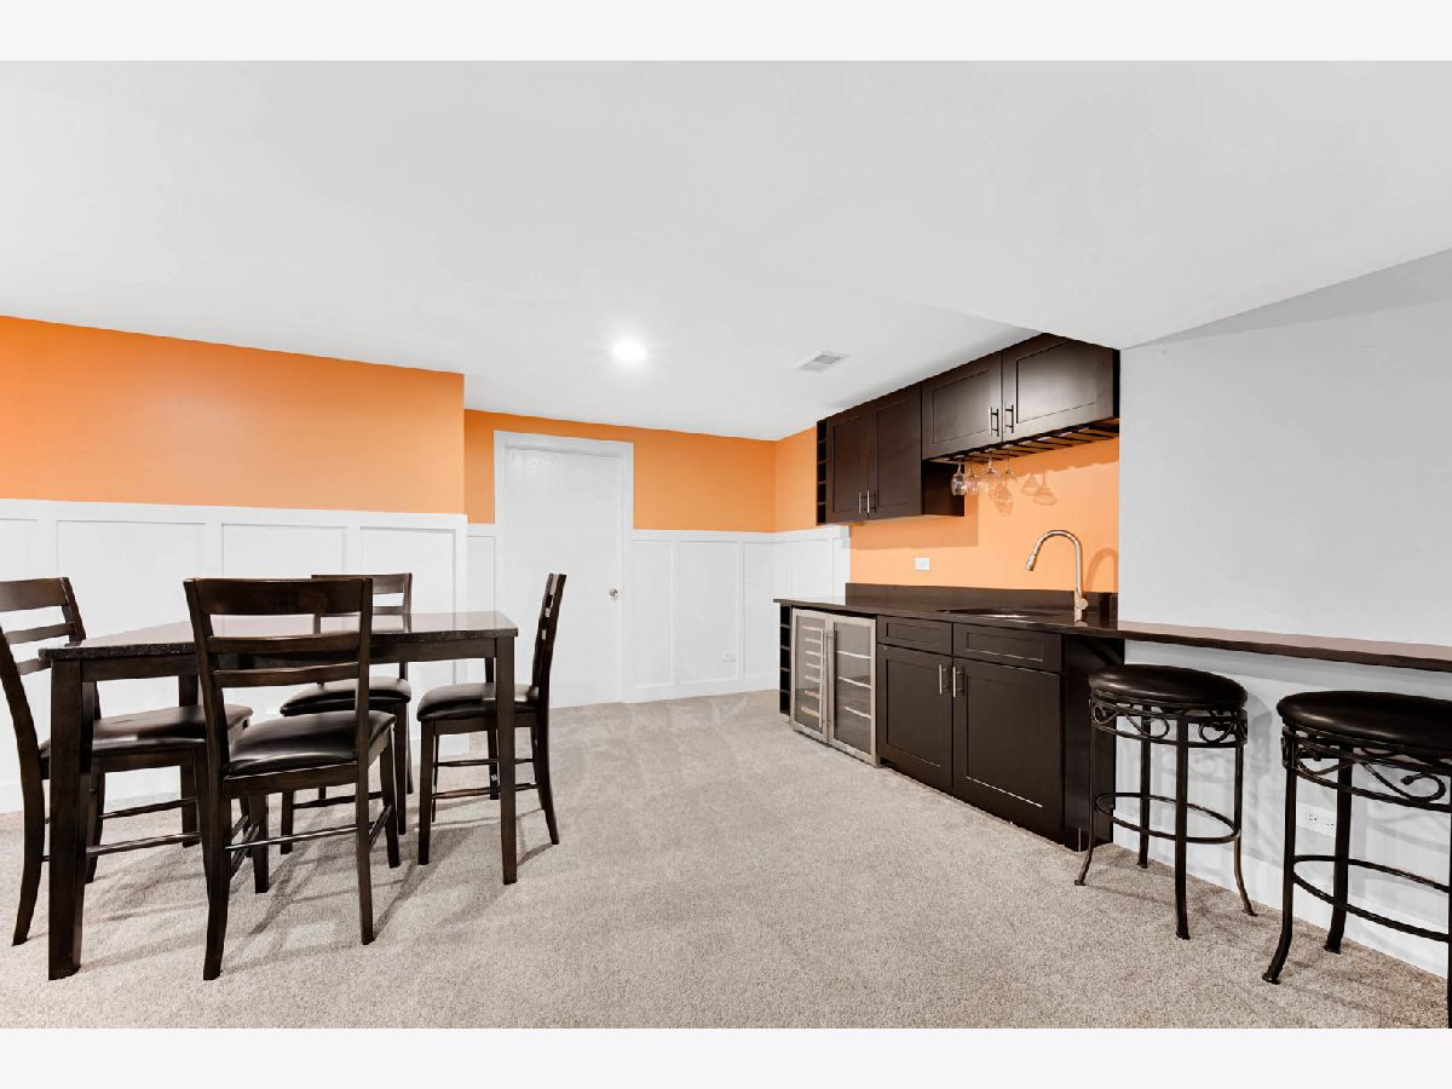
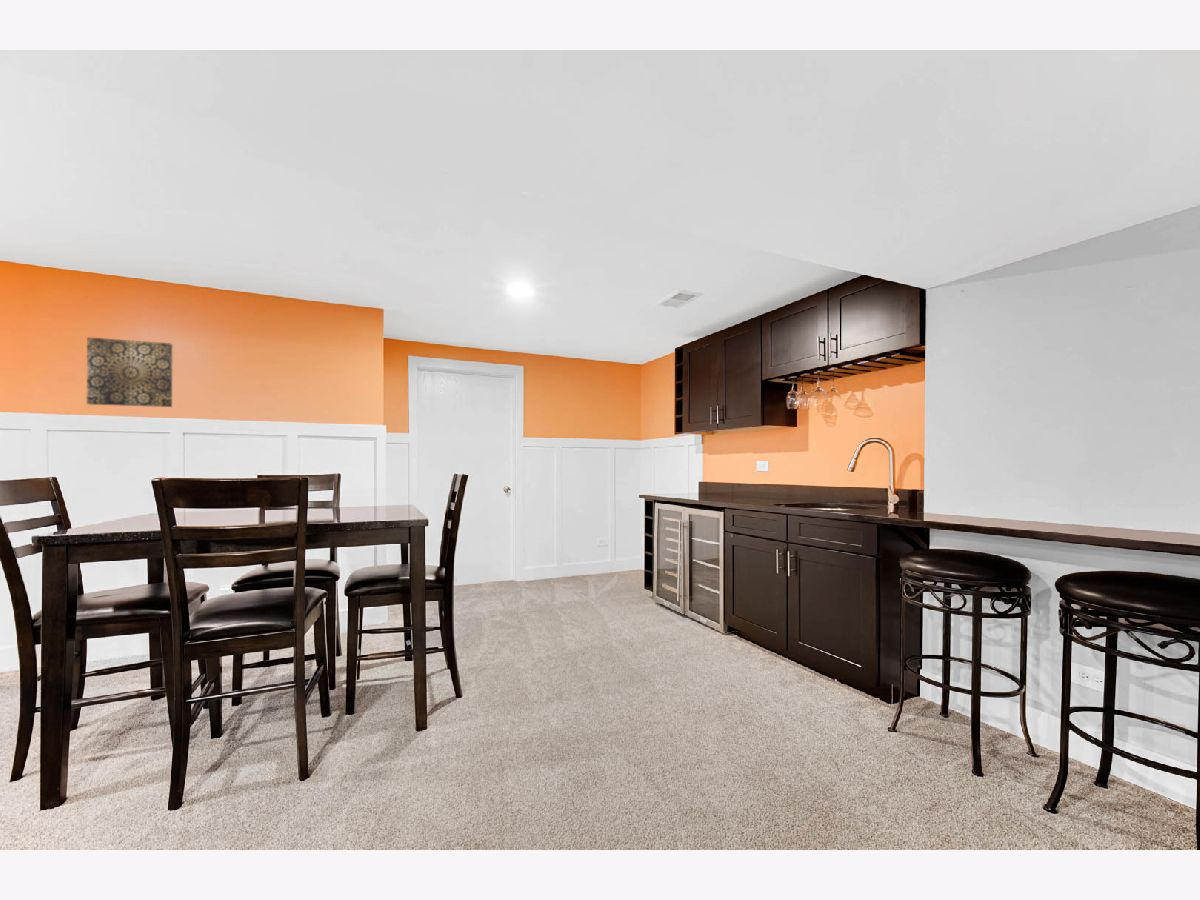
+ wall art [86,336,174,408]
